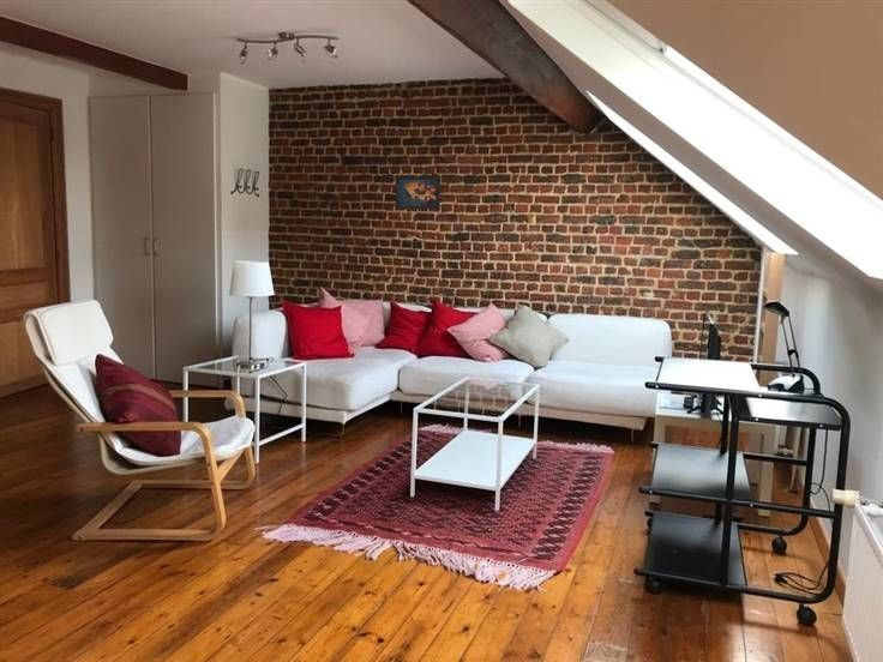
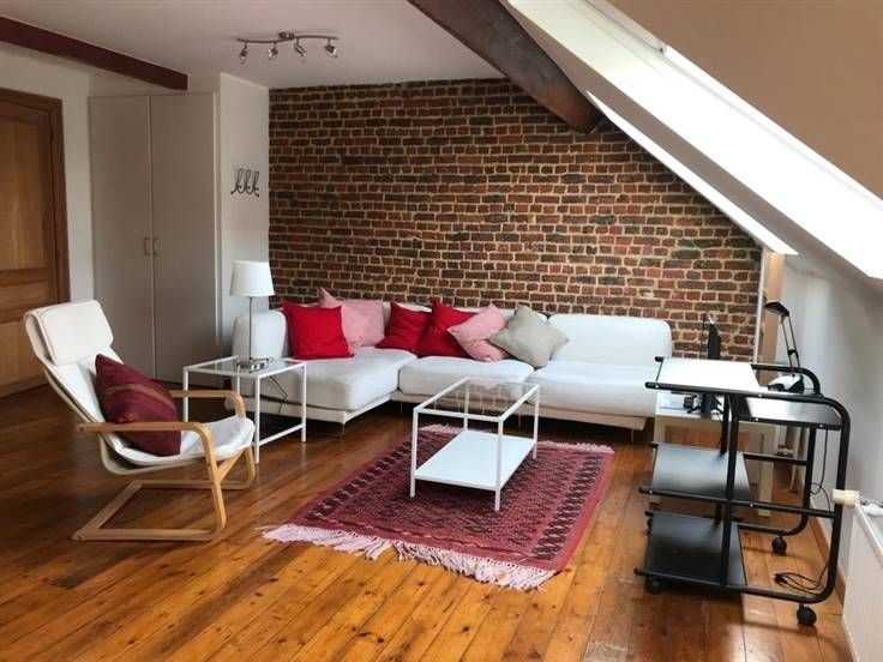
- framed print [395,176,442,210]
